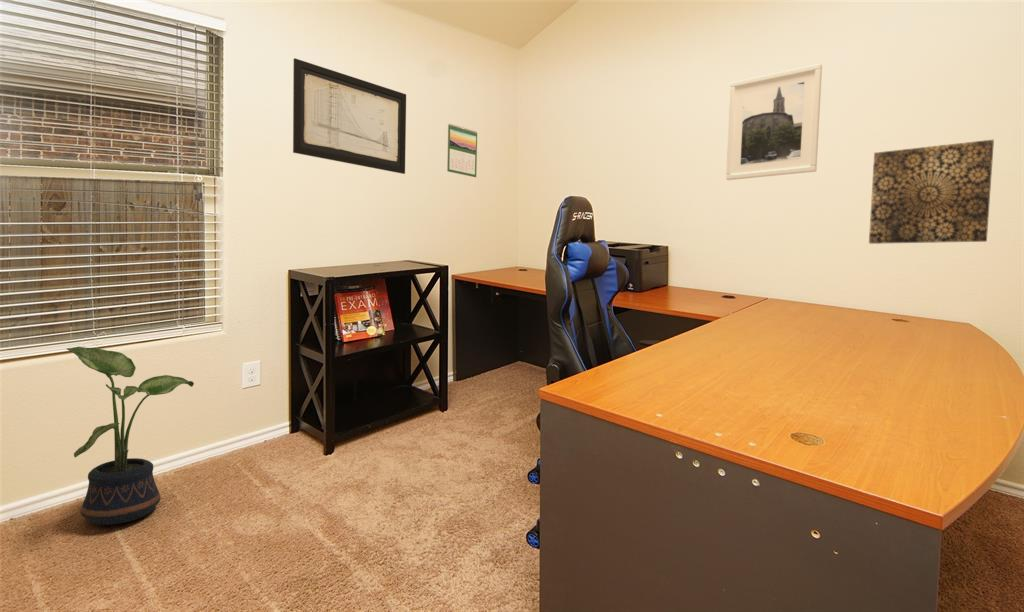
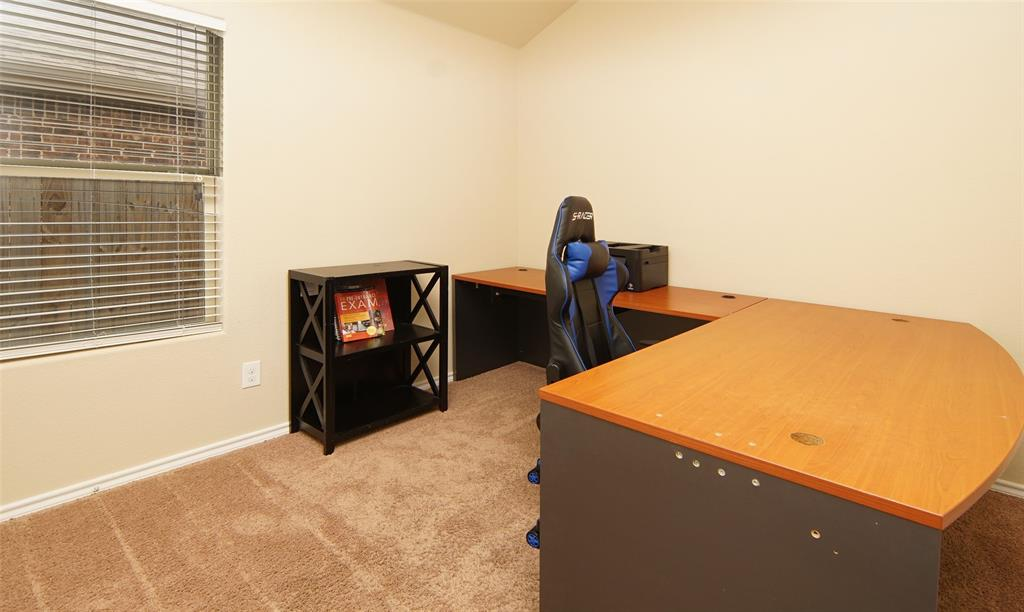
- calendar [446,123,478,178]
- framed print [725,63,823,181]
- wall art [868,139,995,245]
- potted plant [66,346,195,526]
- wall art [292,57,407,175]
